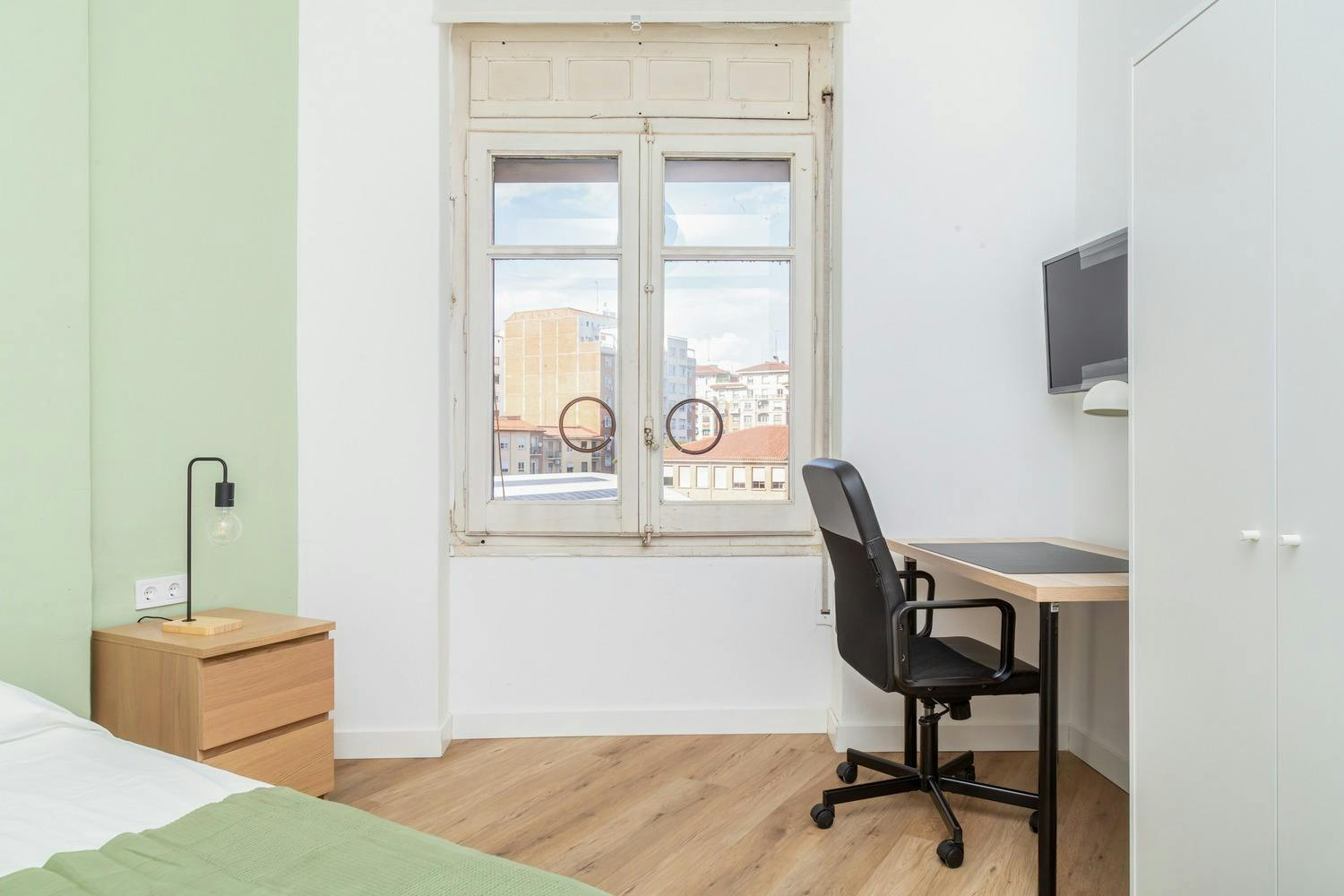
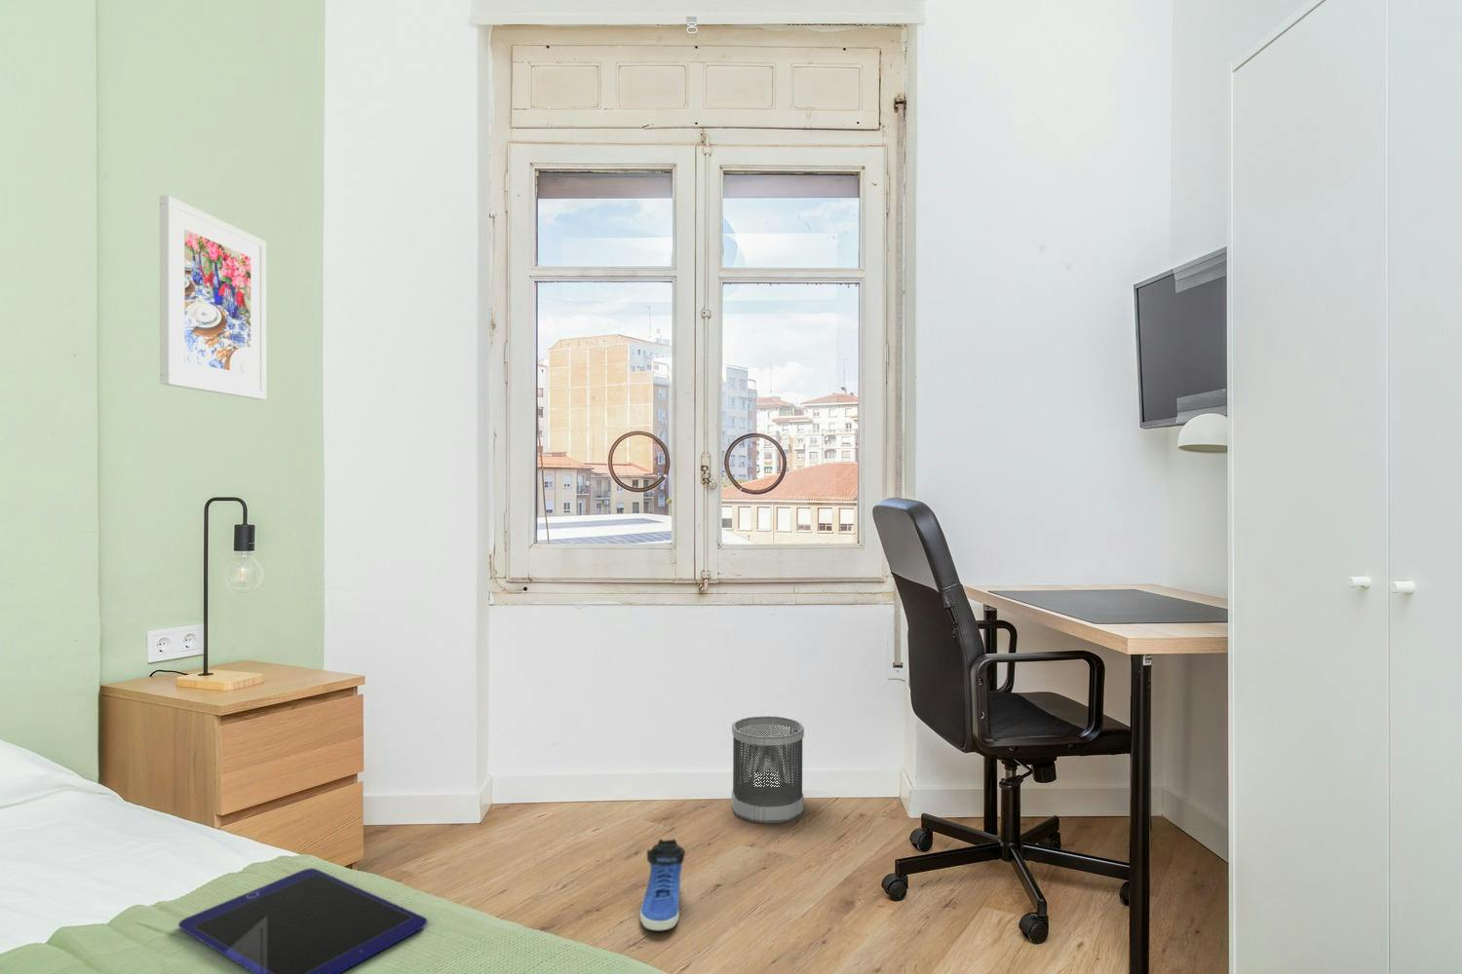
+ wastebasket [731,715,805,824]
+ tablet [177,867,429,974]
+ sneaker [640,838,686,932]
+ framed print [159,193,268,400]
